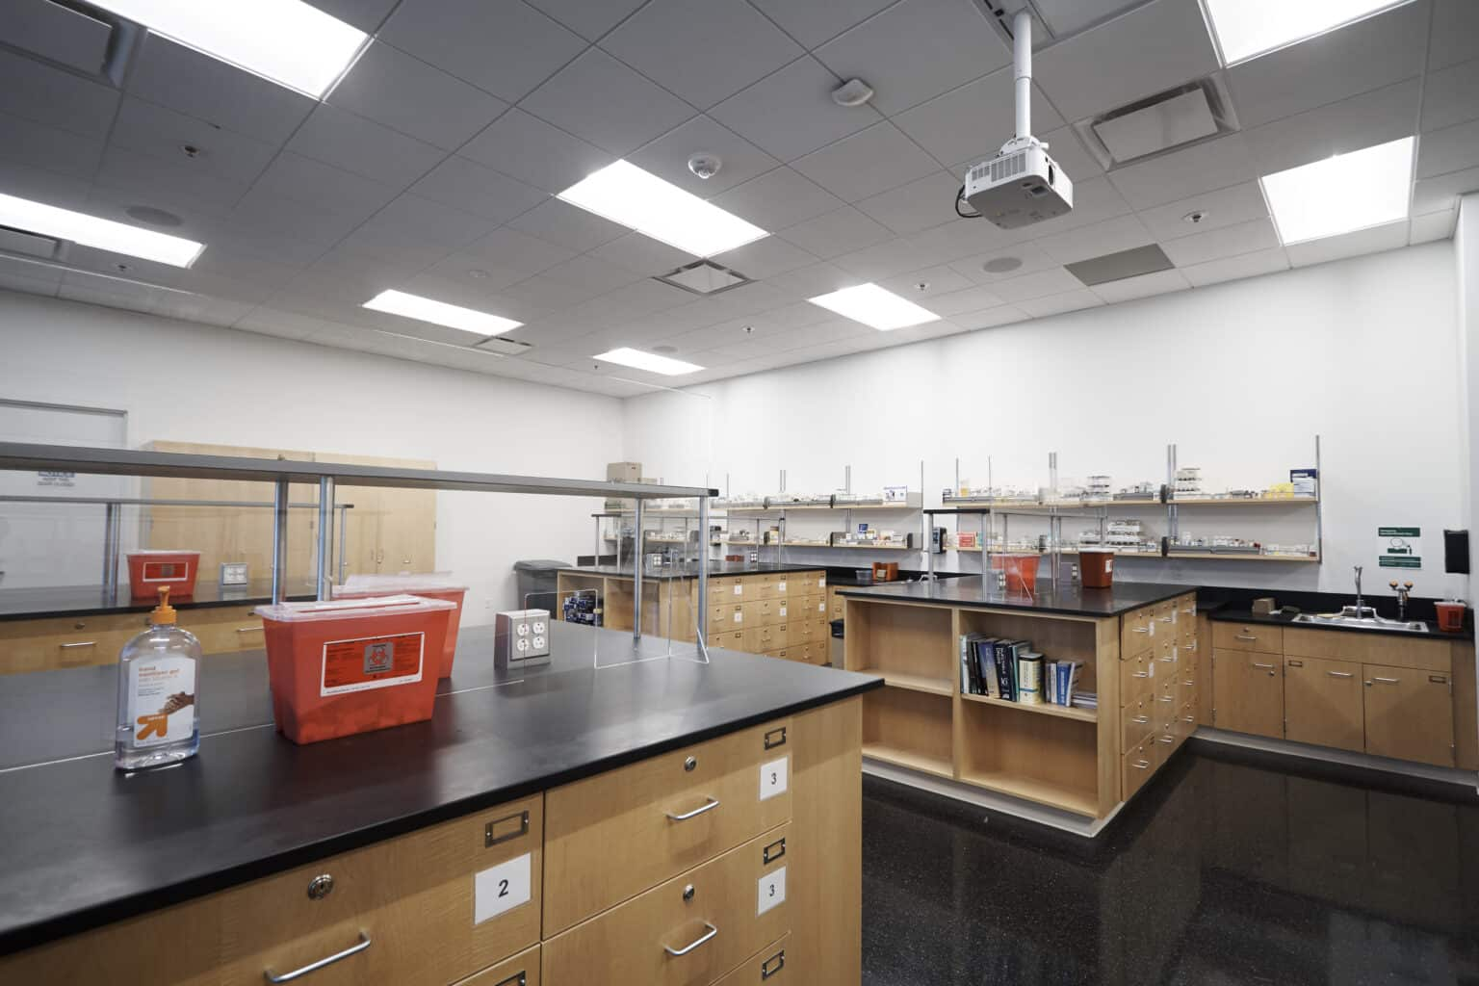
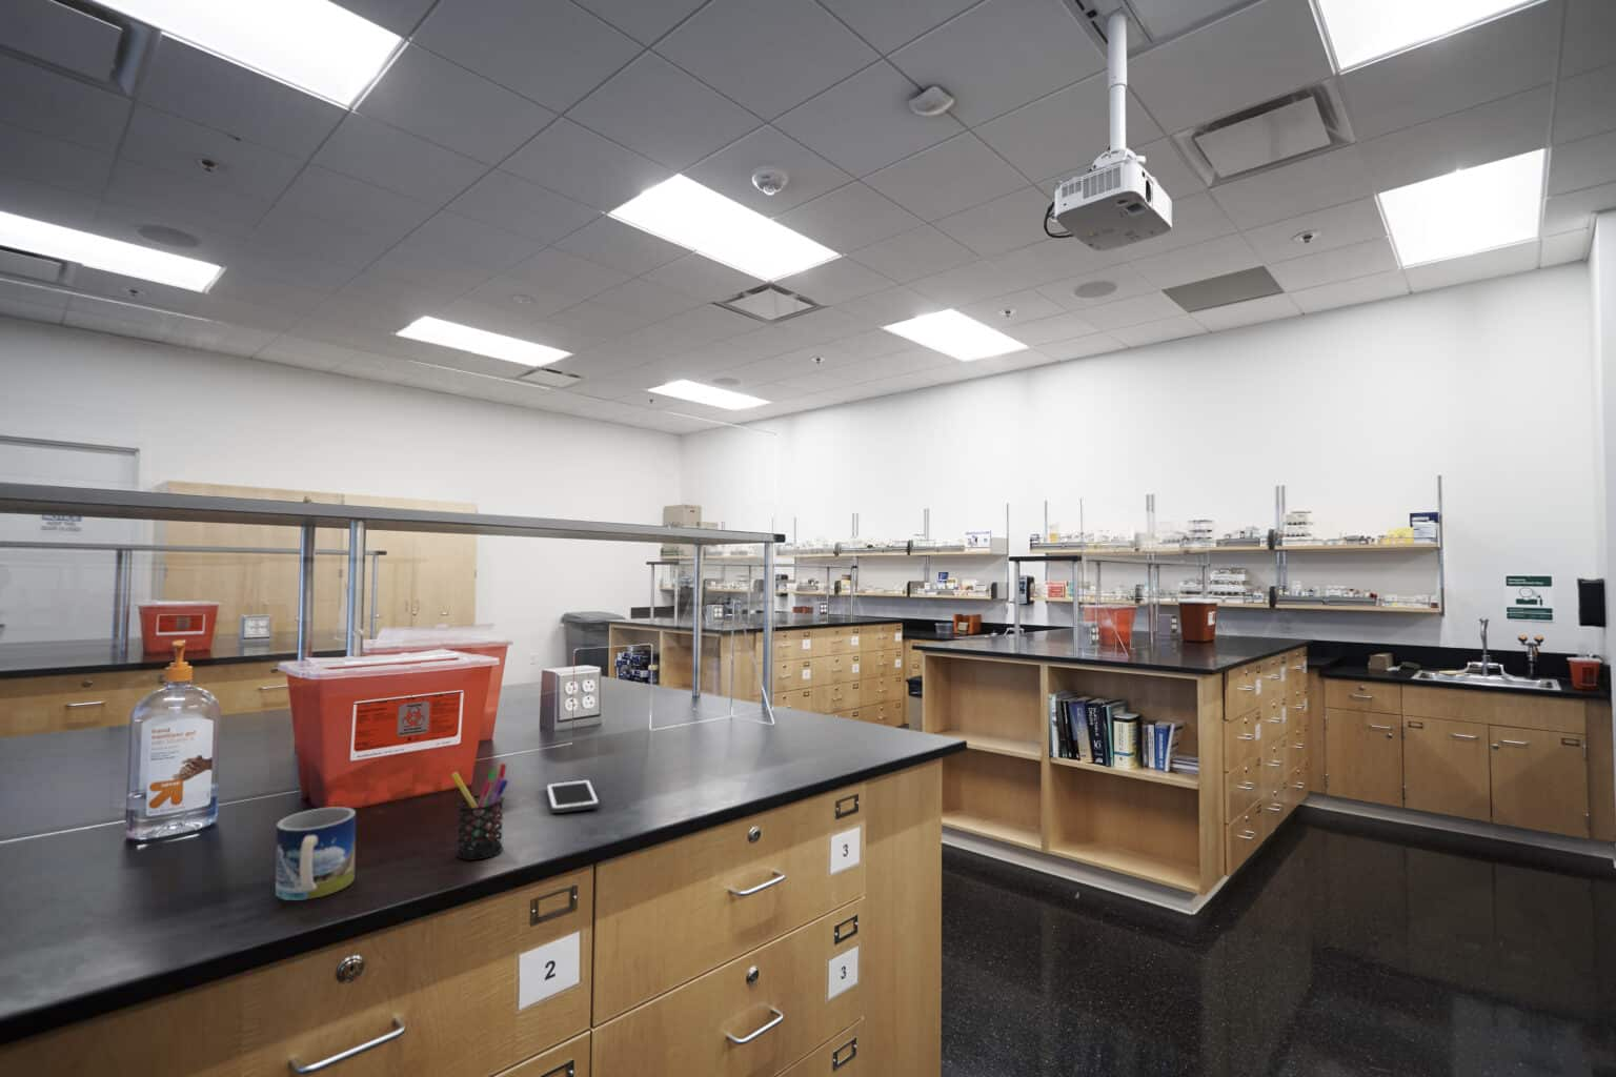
+ cell phone [545,779,600,814]
+ pen holder [450,762,509,862]
+ mug [274,805,357,902]
